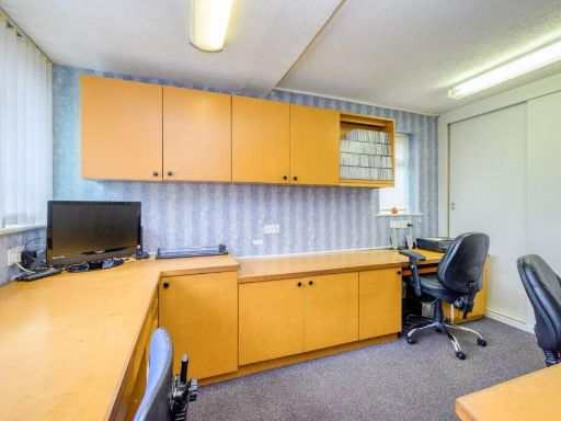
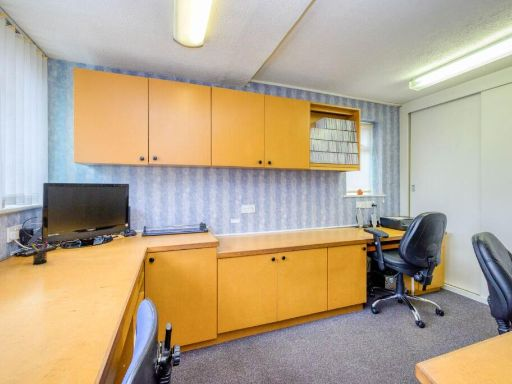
+ pen holder [30,240,49,265]
